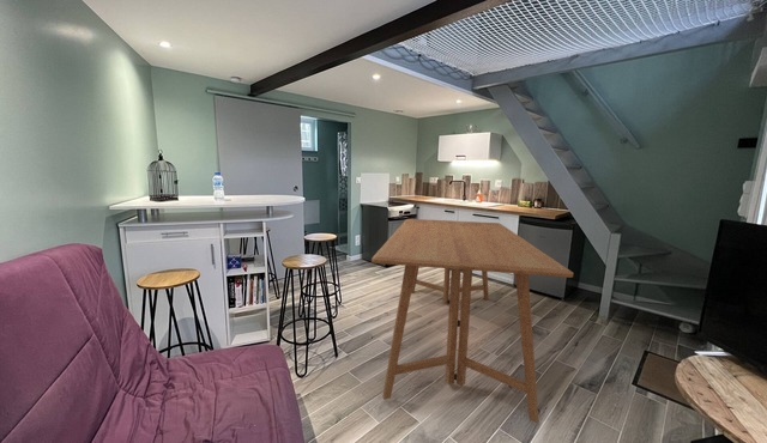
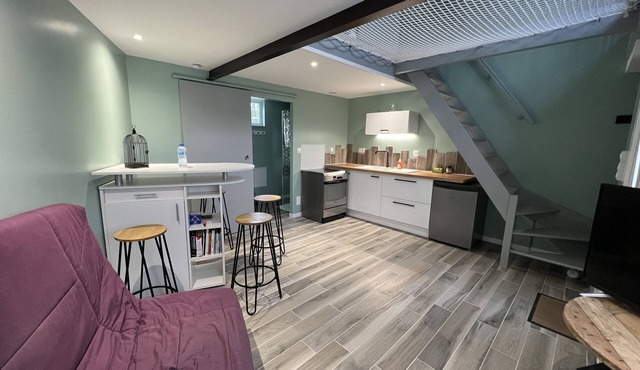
- dining table [370,218,574,425]
